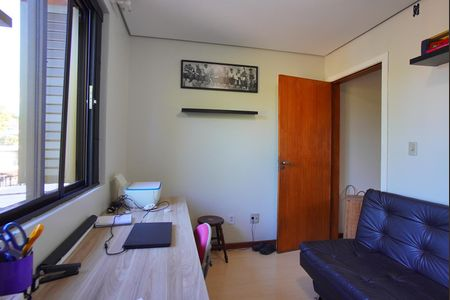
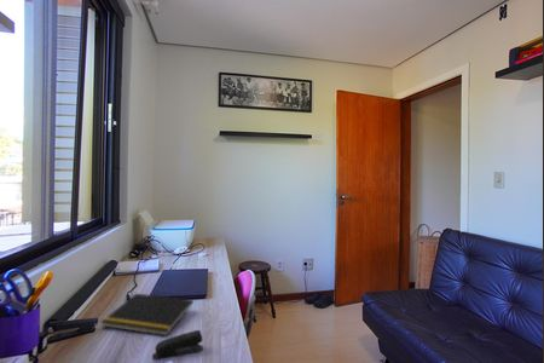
+ stapler [151,329,204,361]
+ notepad [99,293,195,336]
